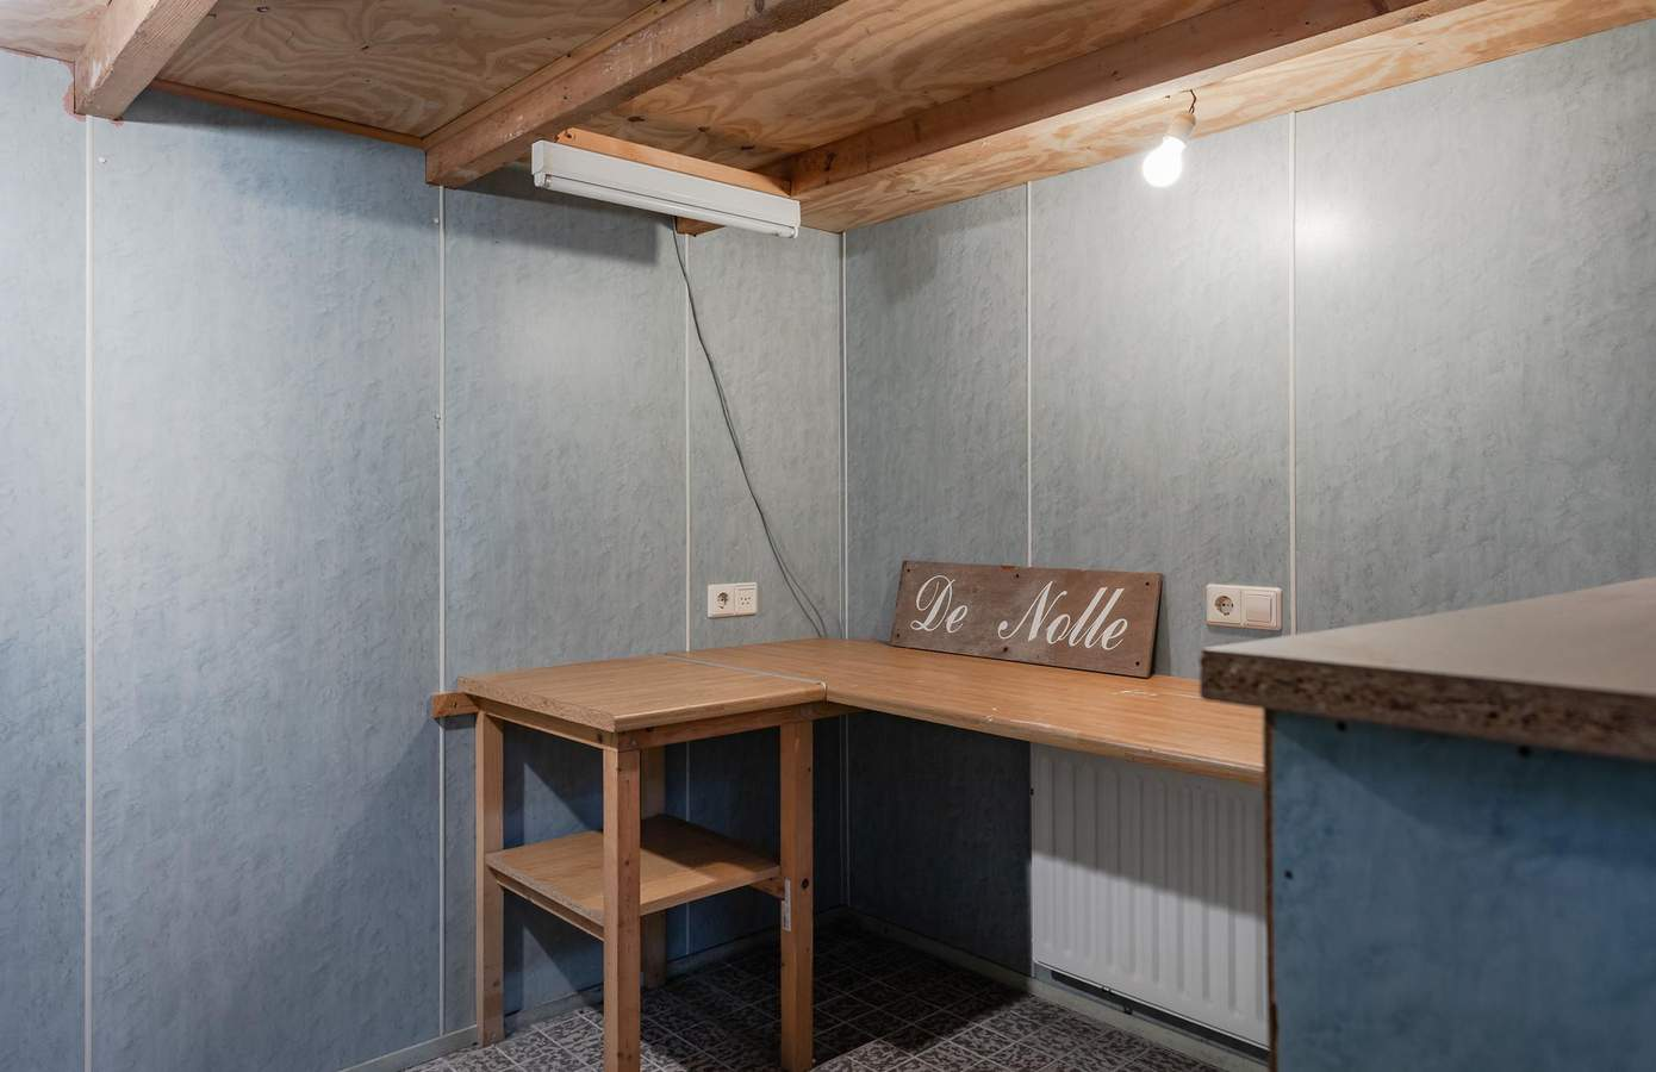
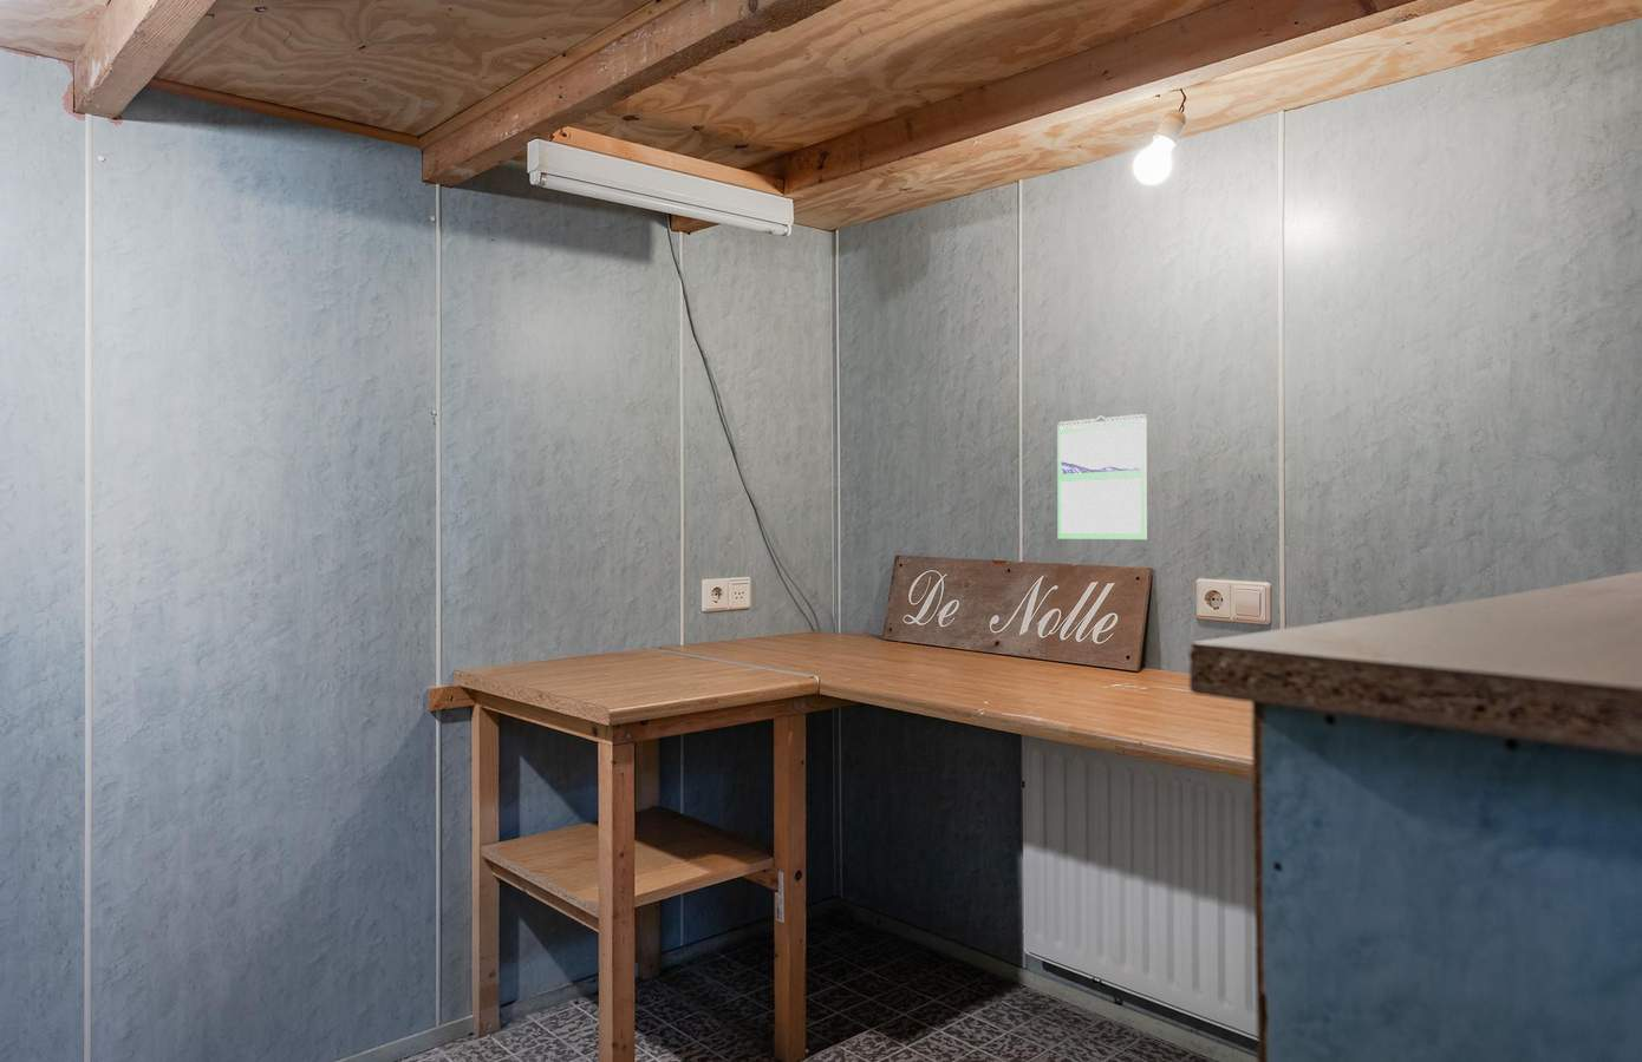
+ calendar [1056,413,1148,541]
